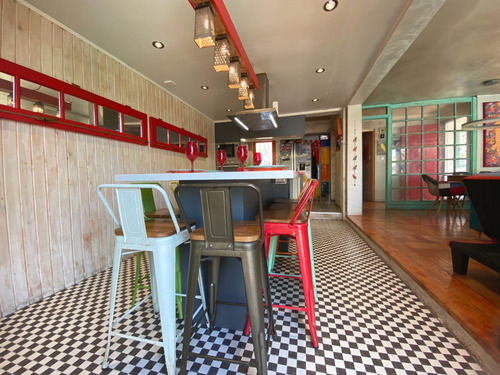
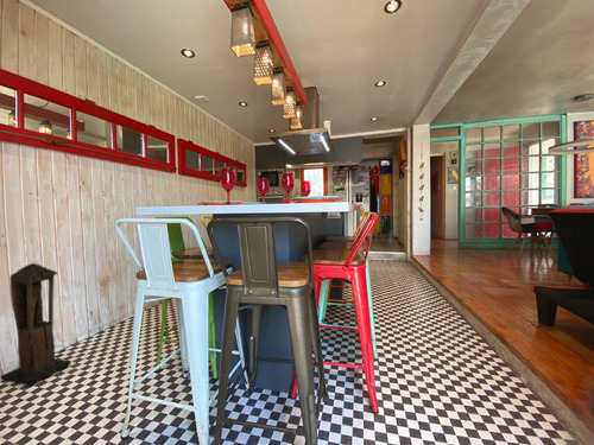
+ lantern [0,262,71,387]
